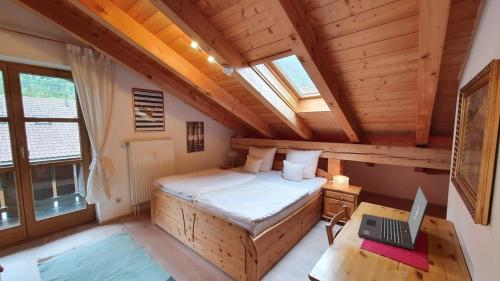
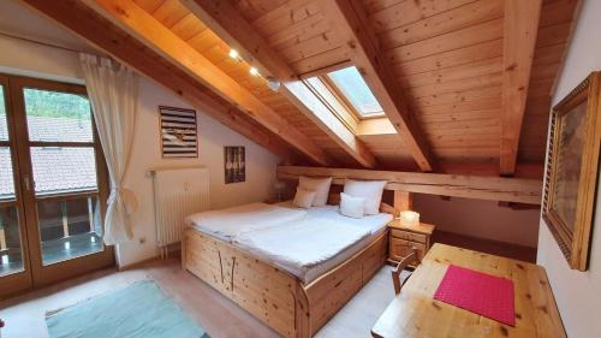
- laptop [357,185,430,251]
